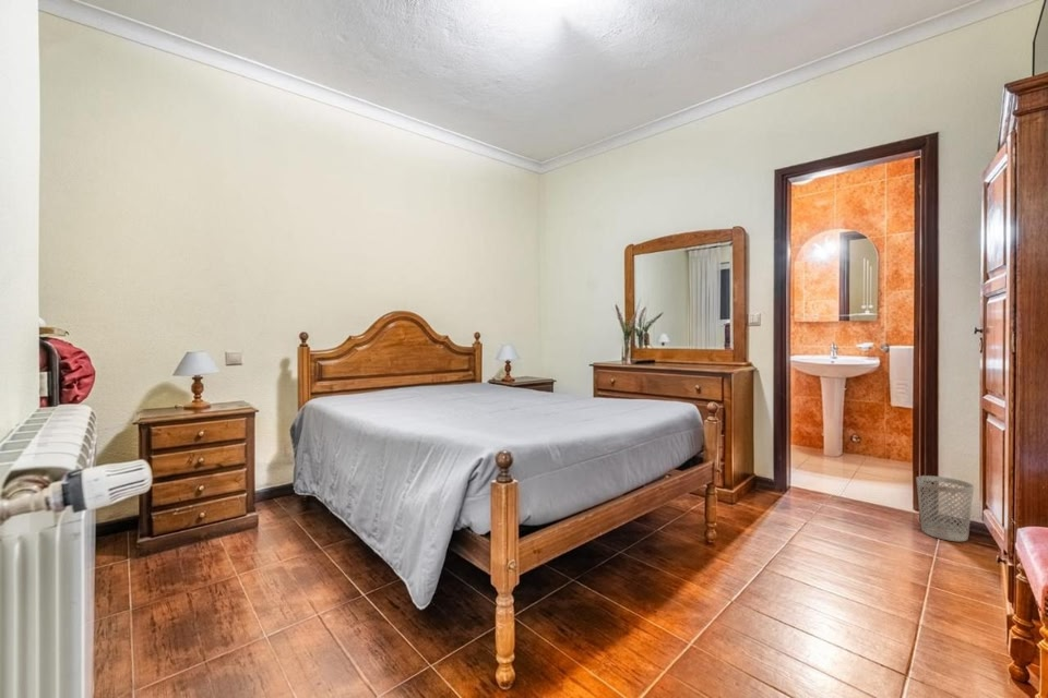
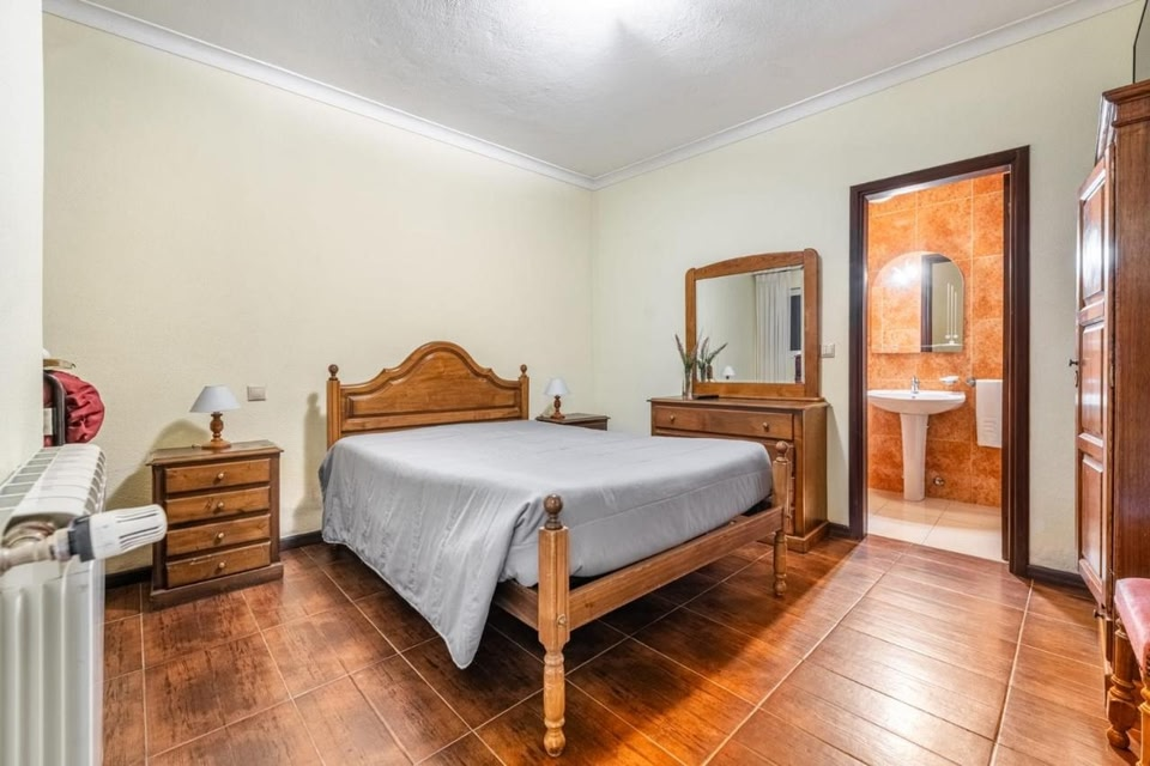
- wastebasket [915,474,975,542]
